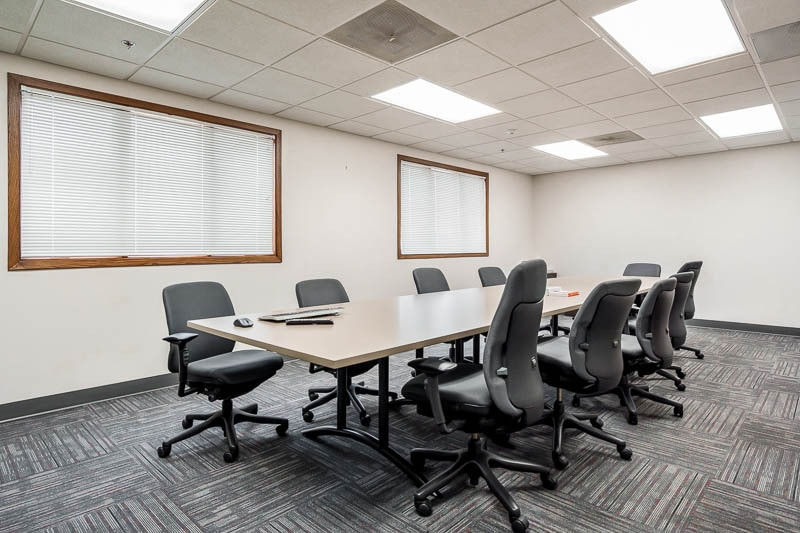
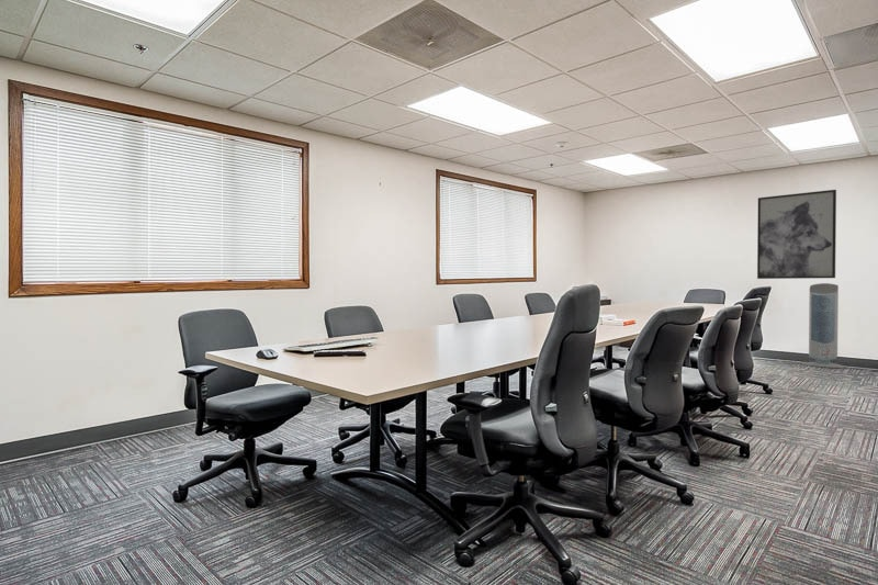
+ wall art [756,189,837,280]
+ air purifier [801,282,846,369]
